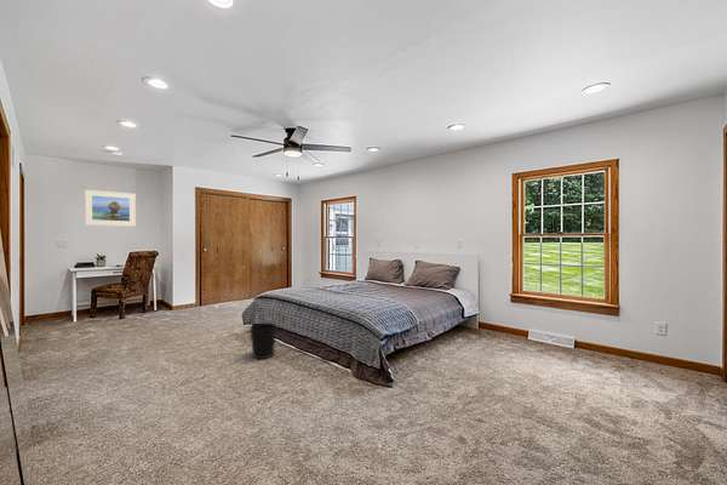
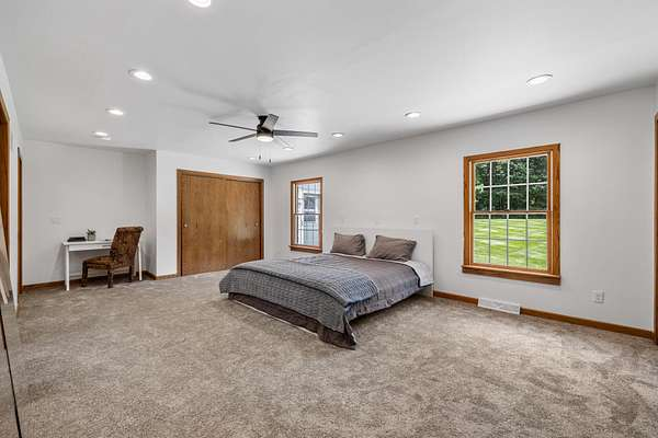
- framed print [84,189,137,228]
- wastebasket [248,321,277,360]
